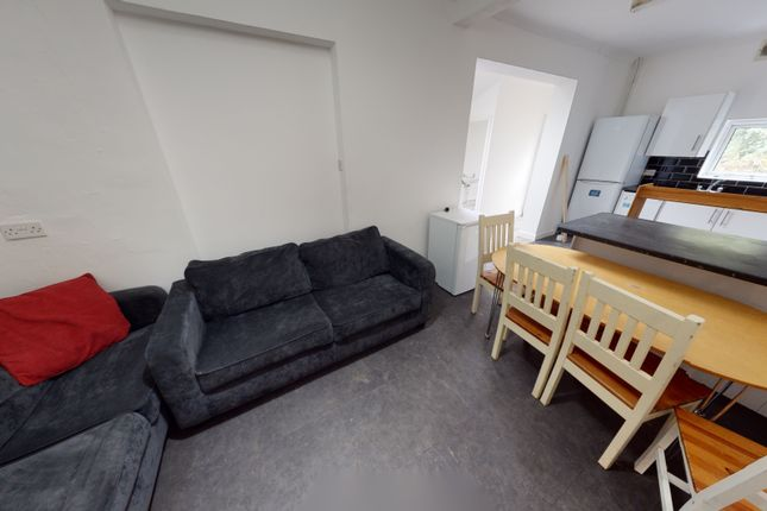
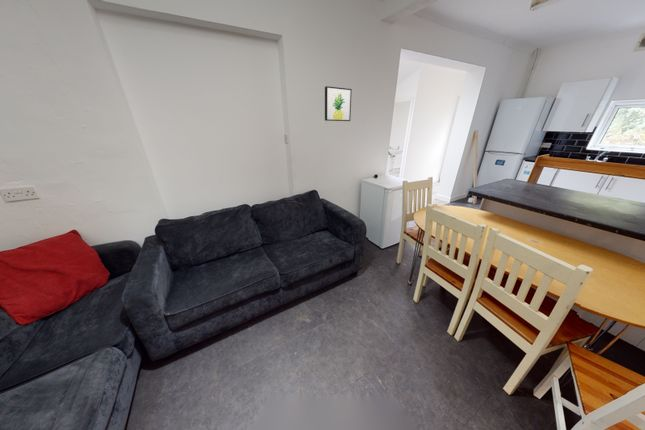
+ wall art [324,85,353,122]
